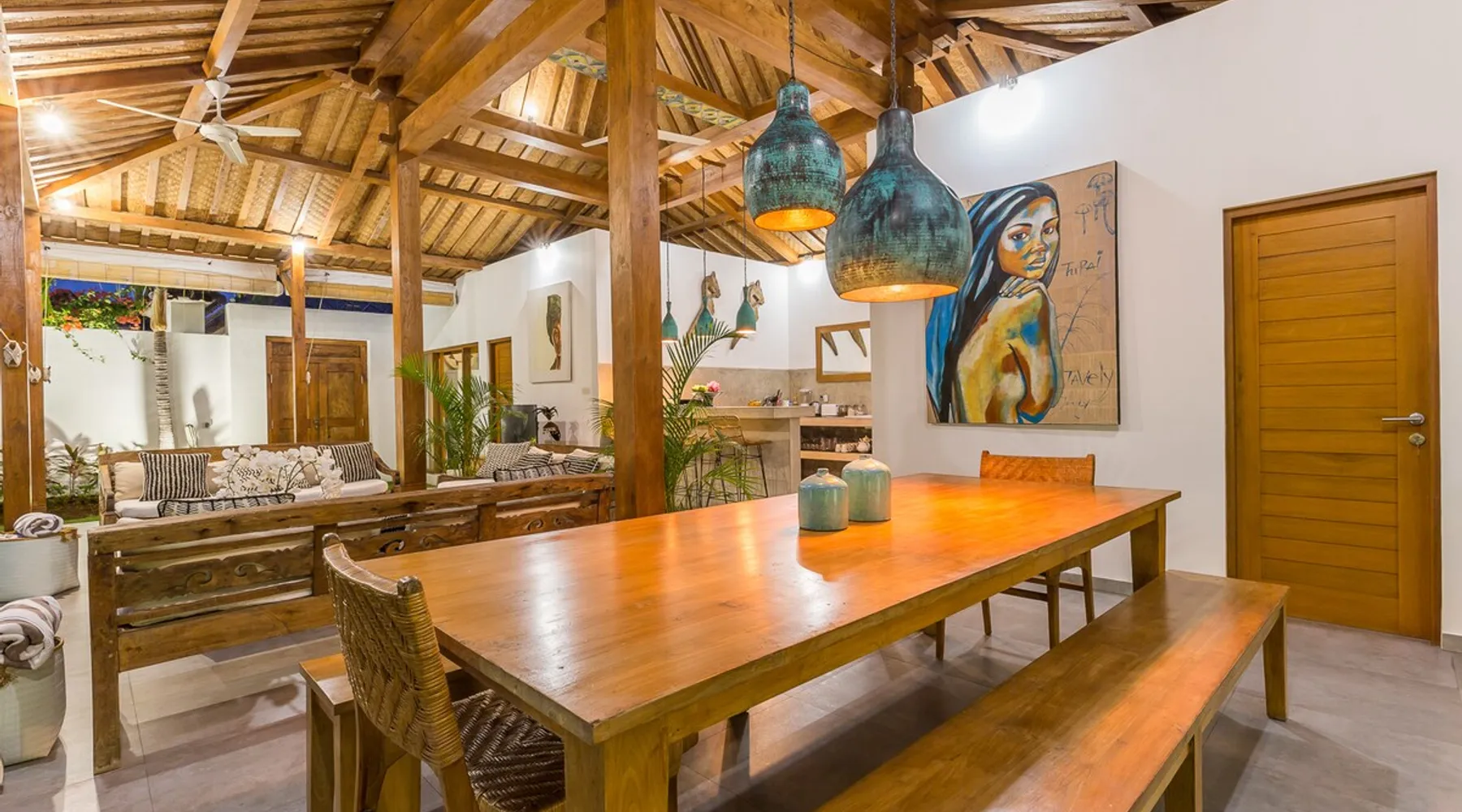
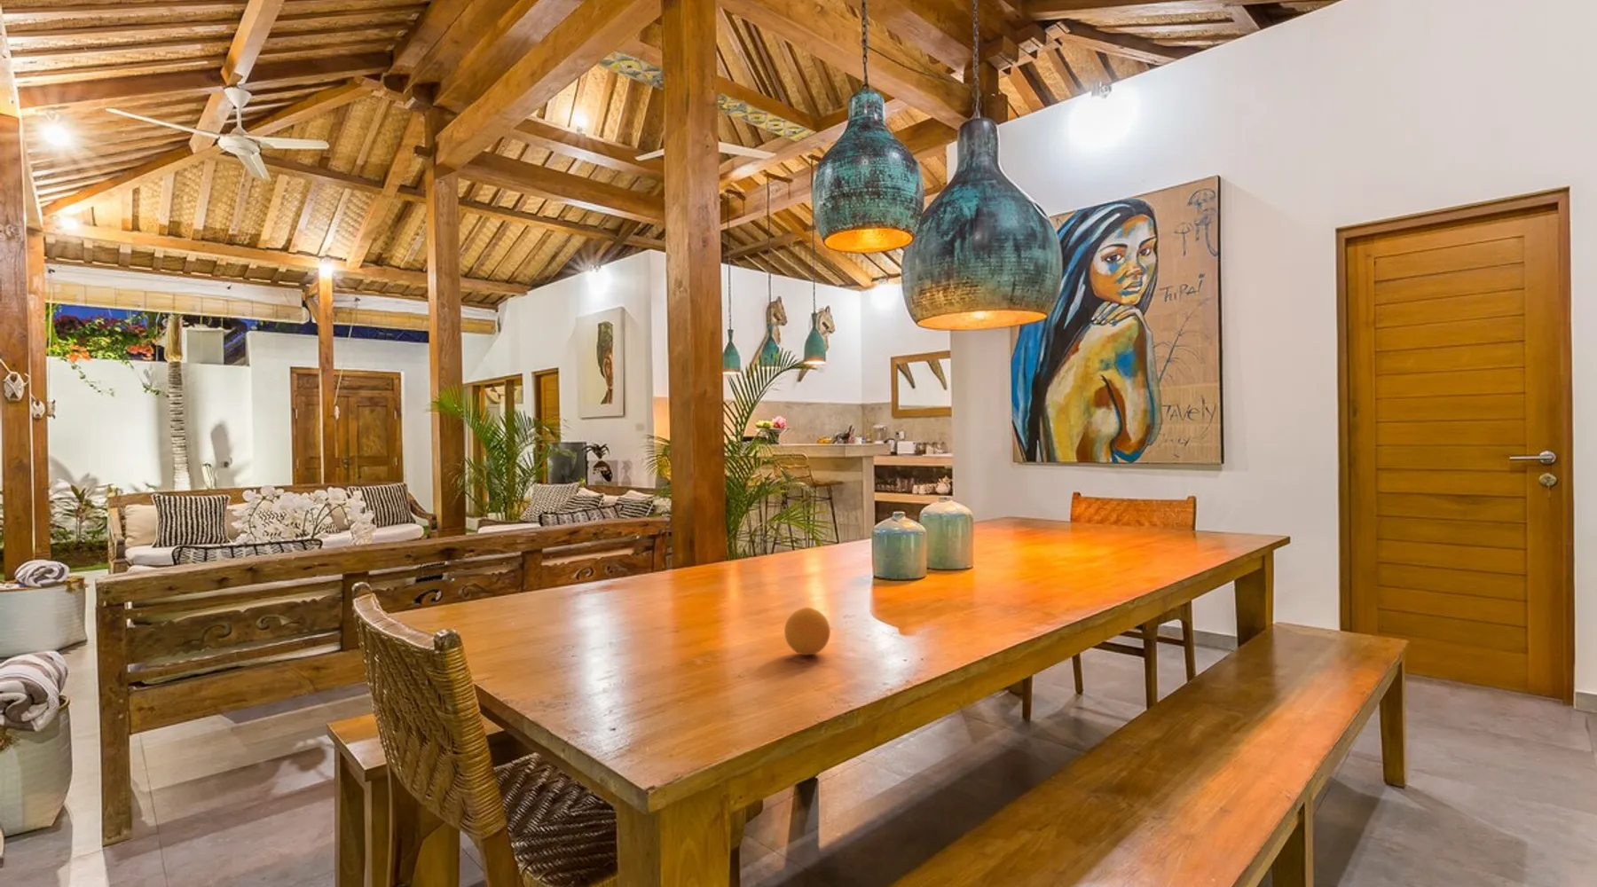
+ fruit [783,606,831,657]
